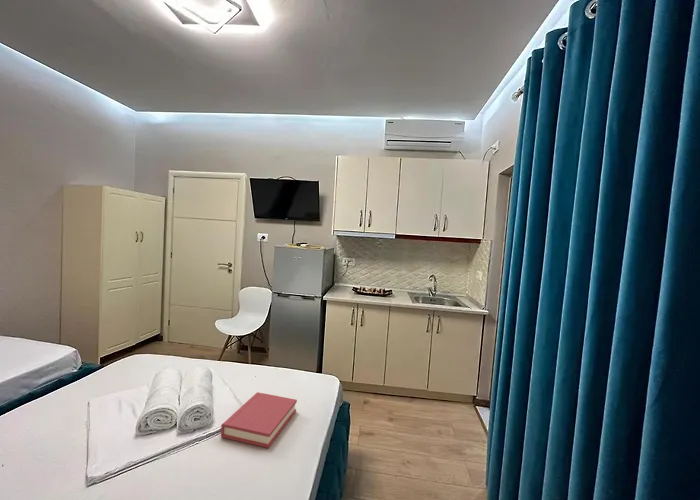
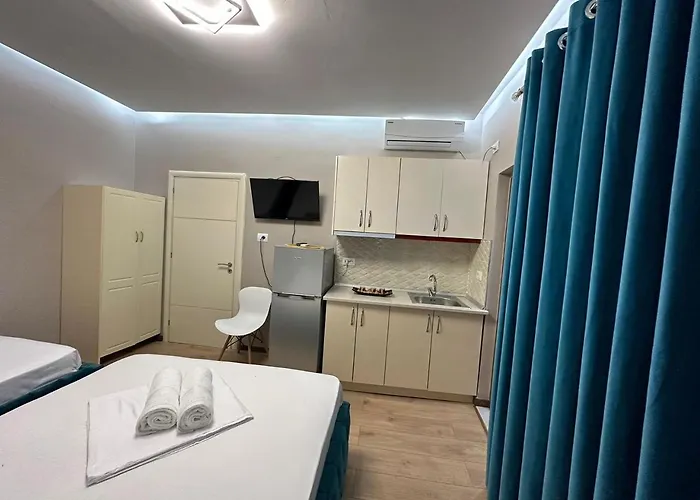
- hardback book [220,391,298,449]
